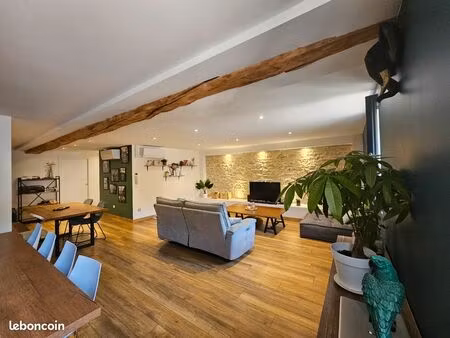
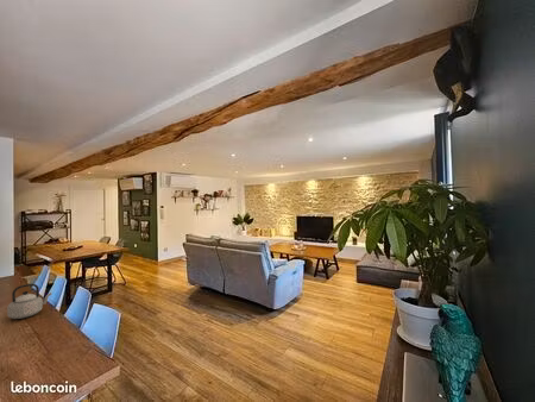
+ teapot [6,283,52,320]
